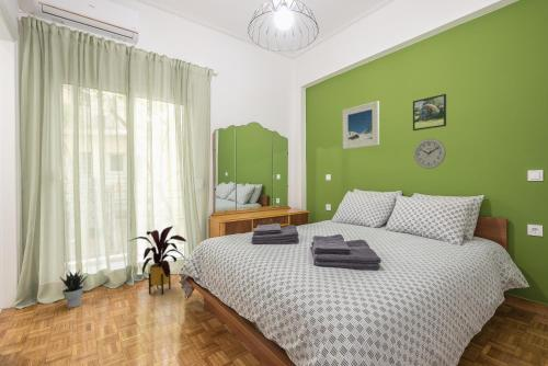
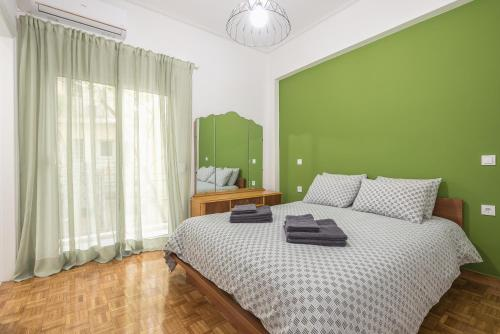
- house plant [128,225,187,296]
- potted plant [59,268,89,309]
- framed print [342,100,380,150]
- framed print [412,93,447,131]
- wall clock [413,138,447,170]
